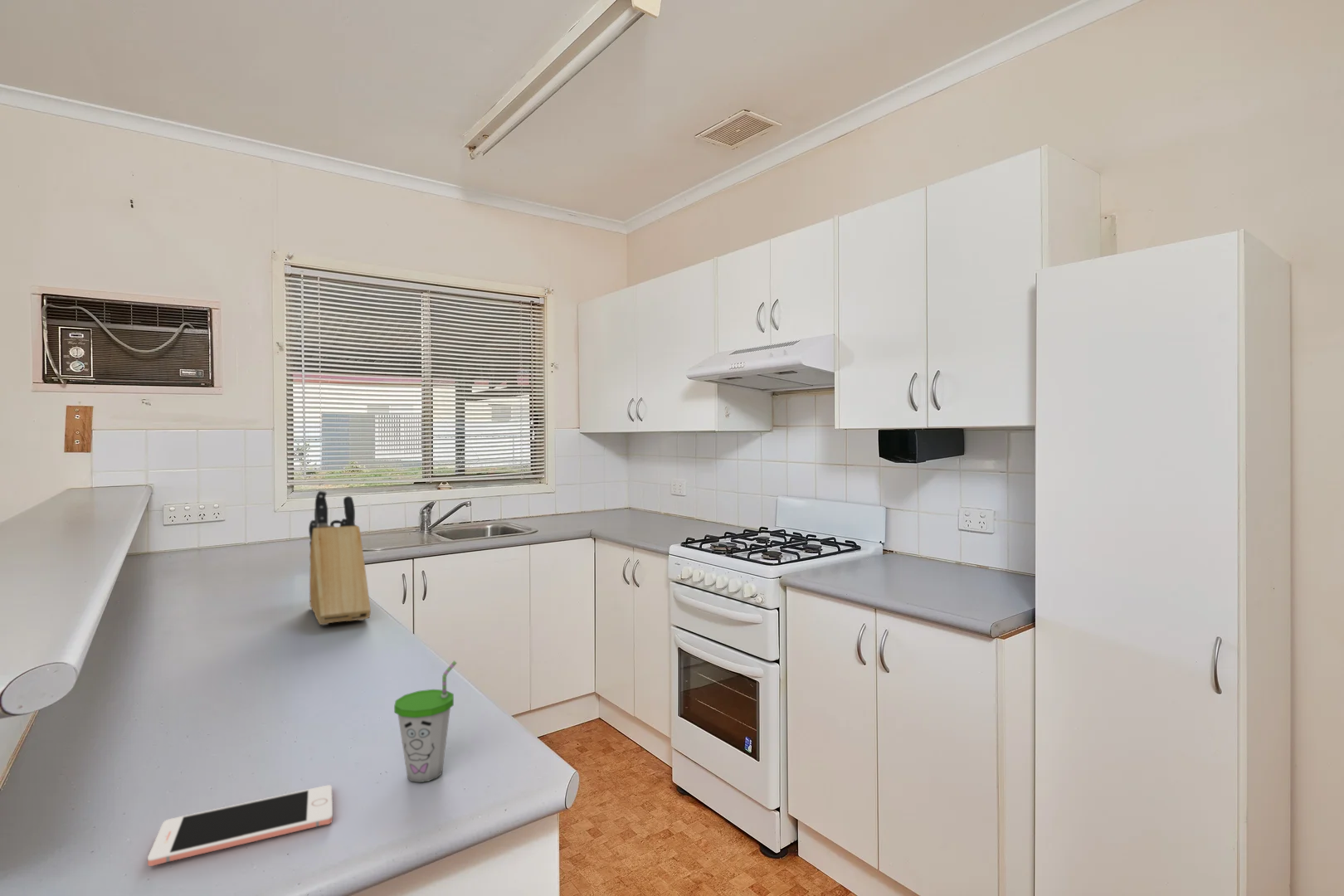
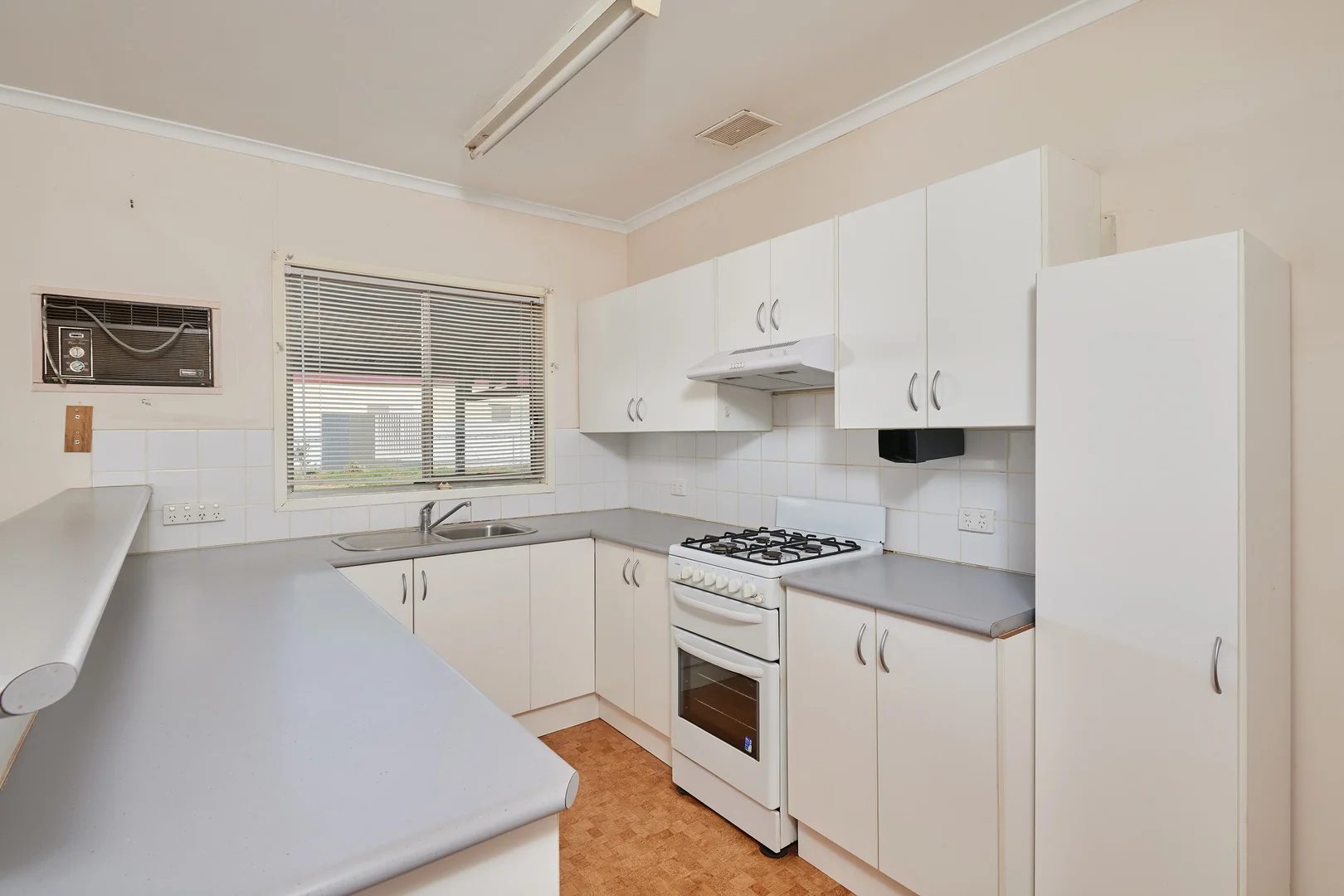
- cell phone [147,784,334,867]
- cup [393,660,458,783]
- knife block [308,489,372,626]
